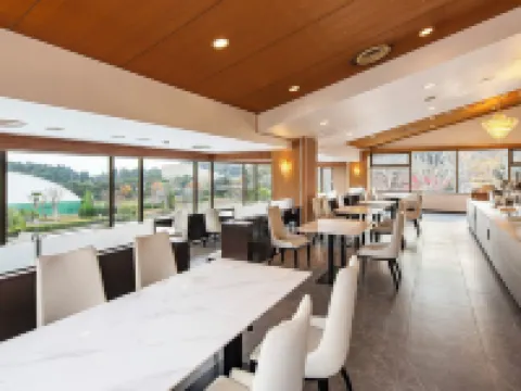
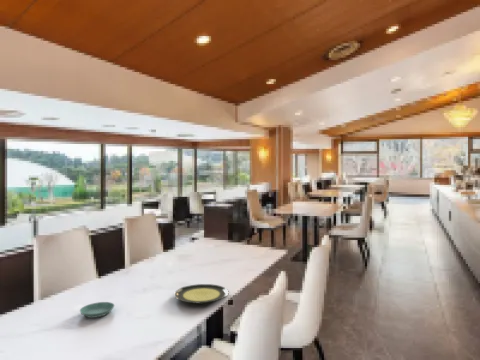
+ saucer [79,301,115,319]
+ plate [173,283,230,304]
